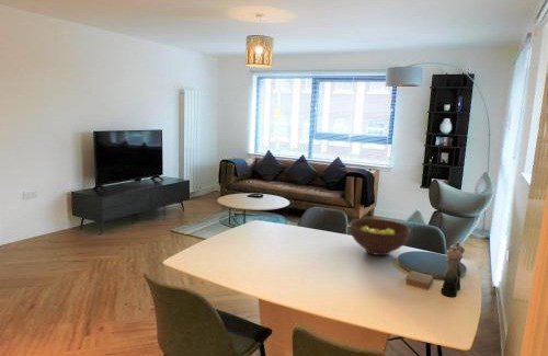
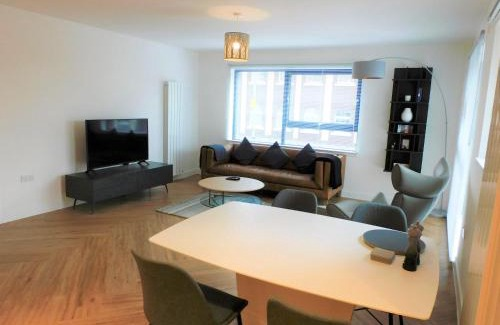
- fruit bowl [349,217,412,256]
